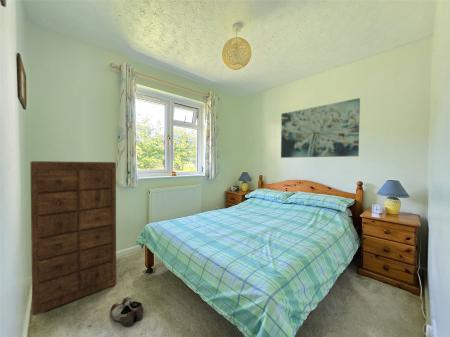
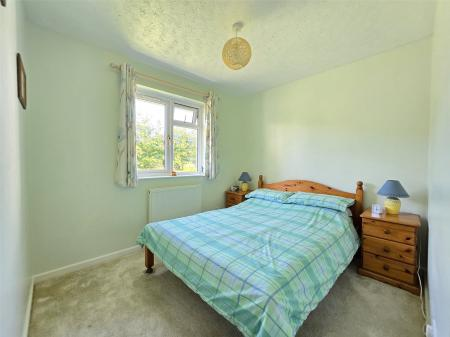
- dresser [29,160,117,316]
- shoe [110,296,145,328]
- wall art [280,97,361,159]
